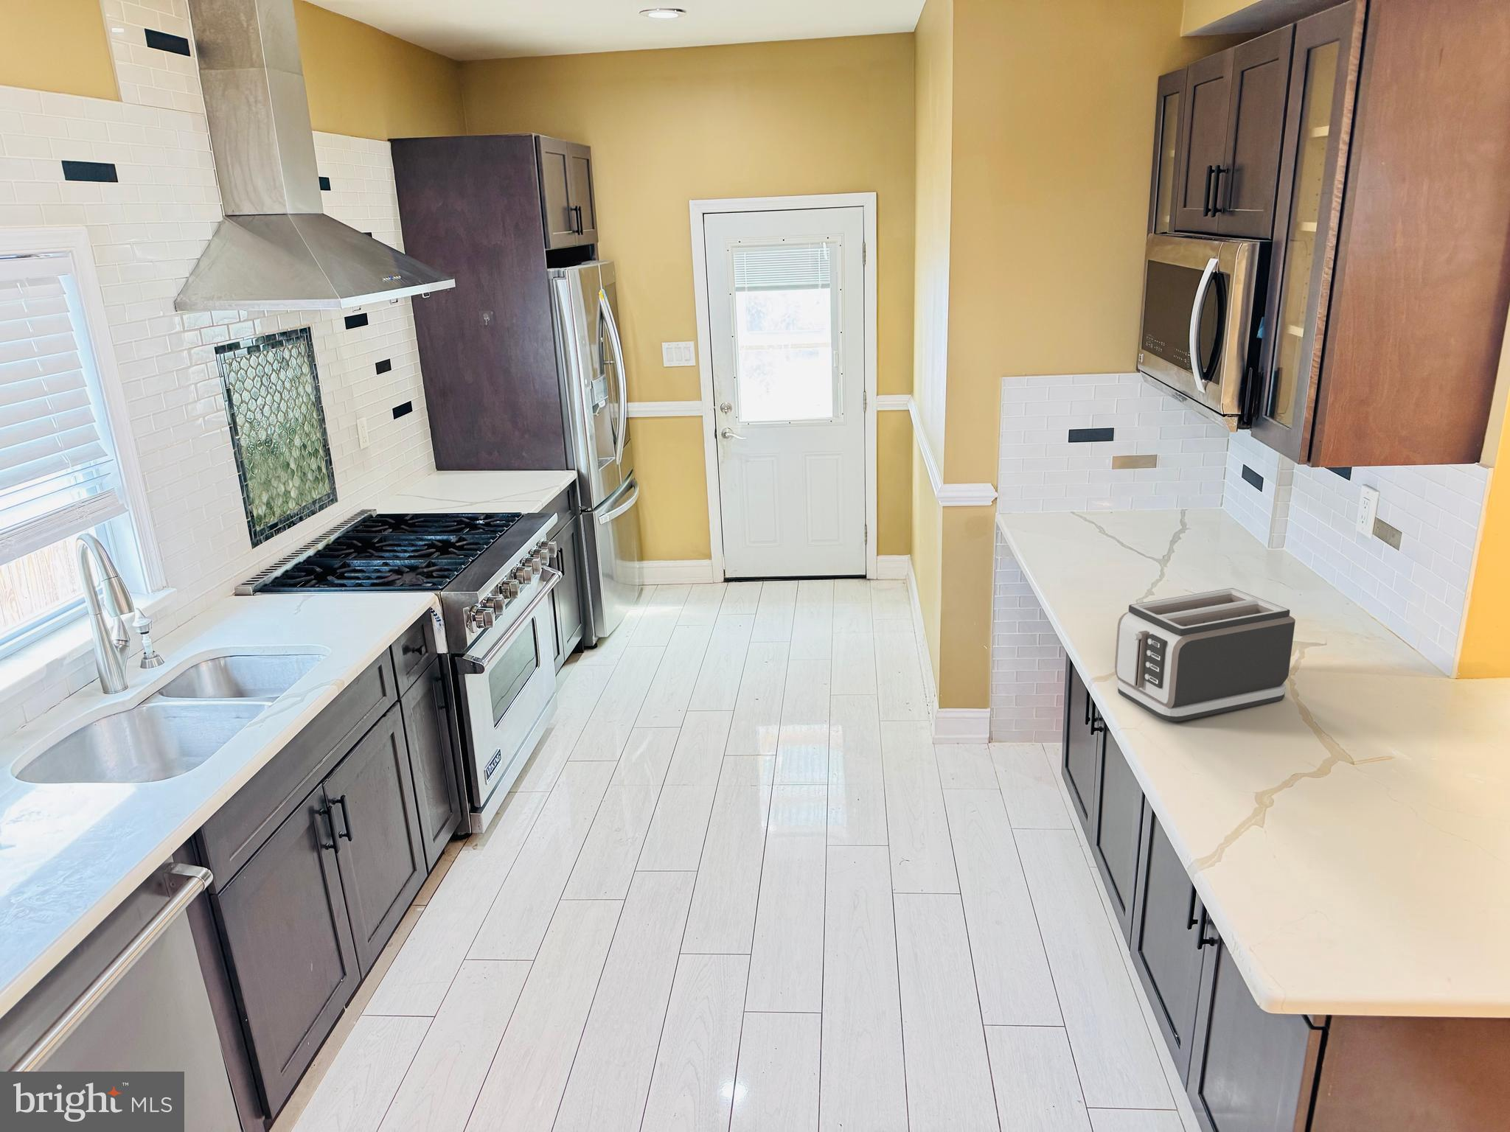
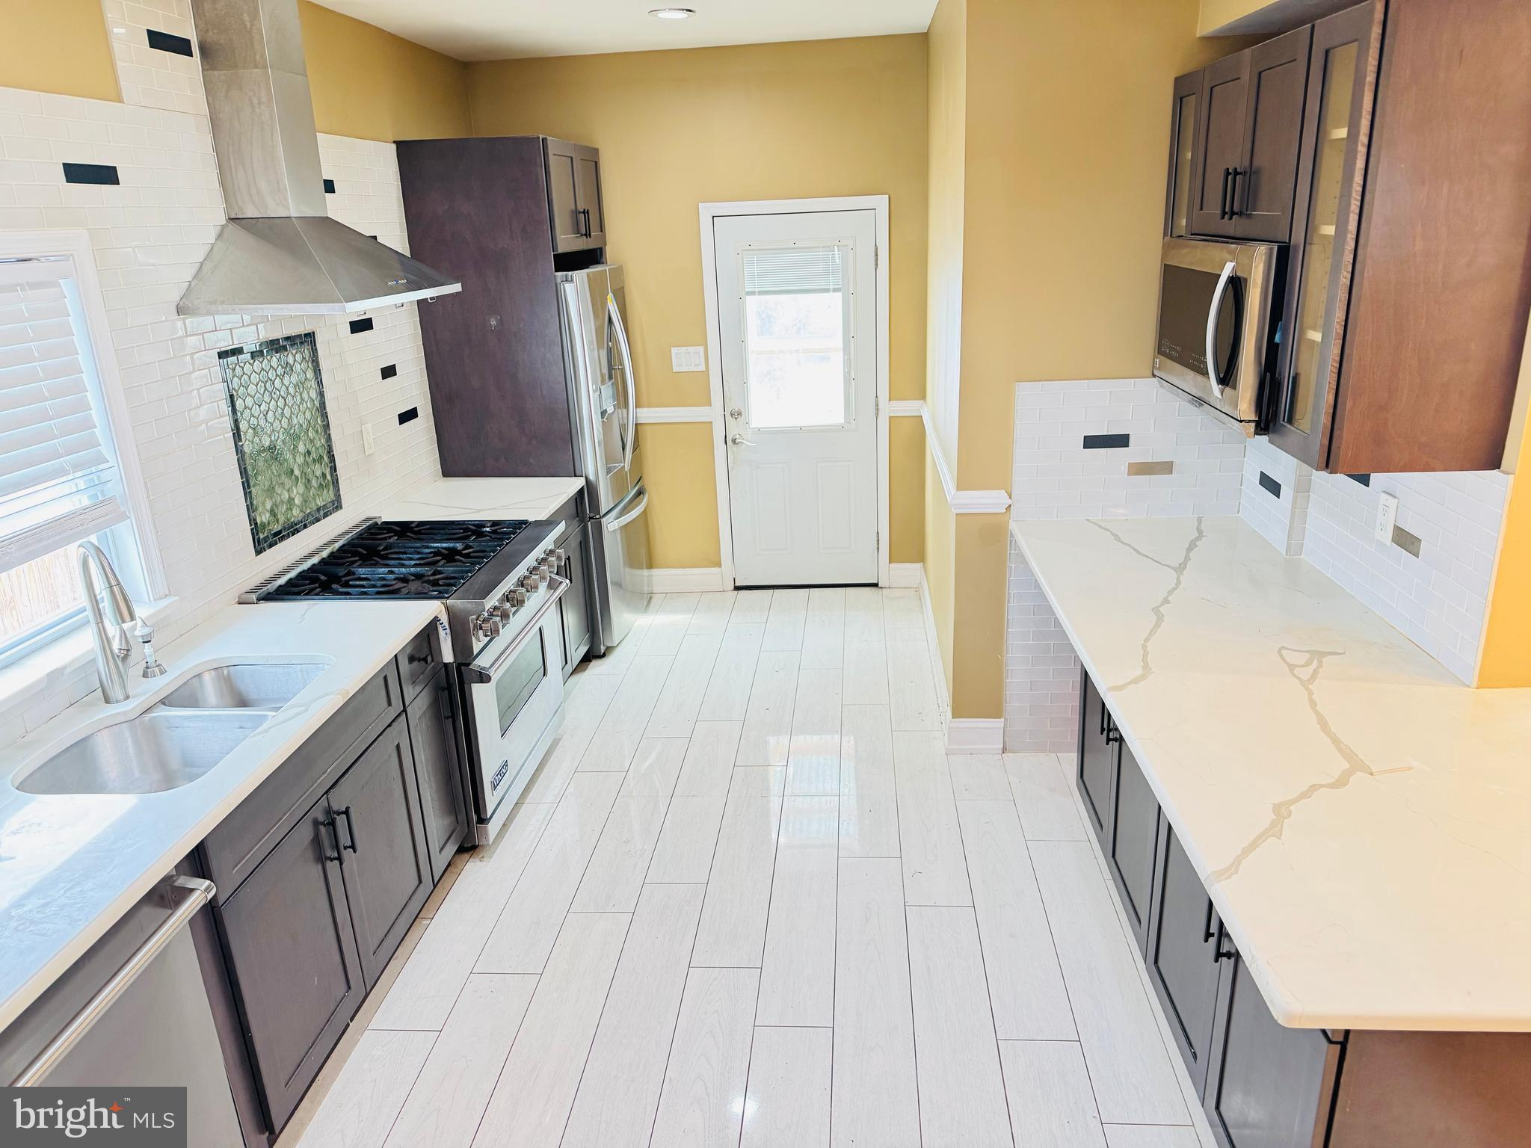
- toaster [1114,587,1296,722]
